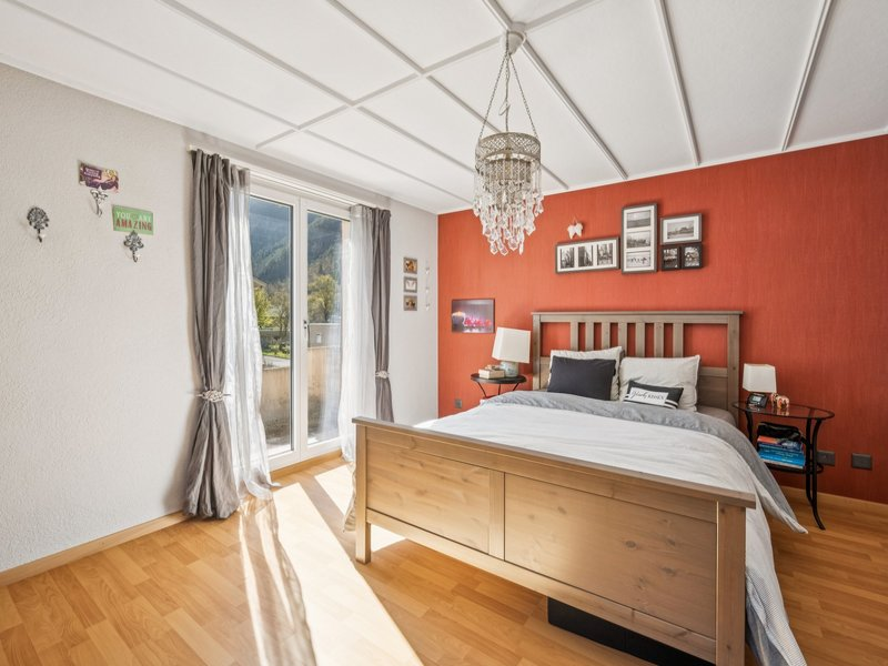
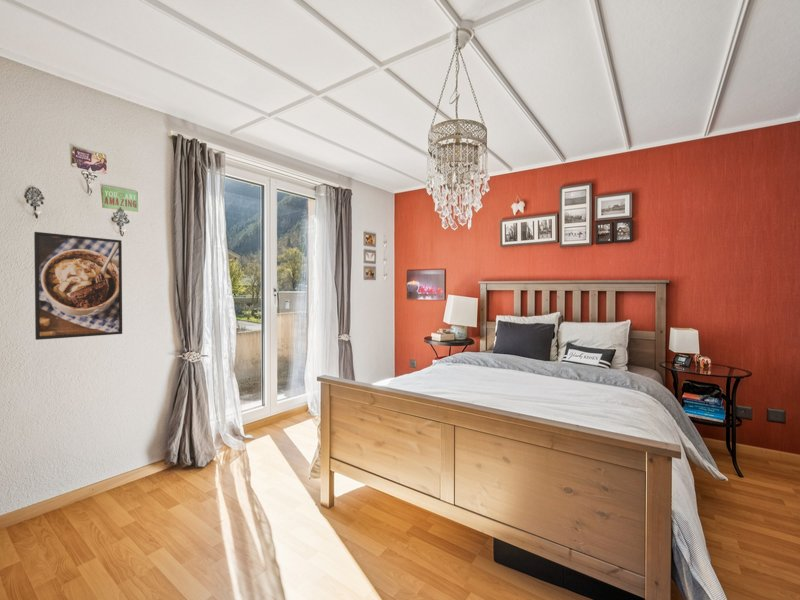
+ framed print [33,231,123,341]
